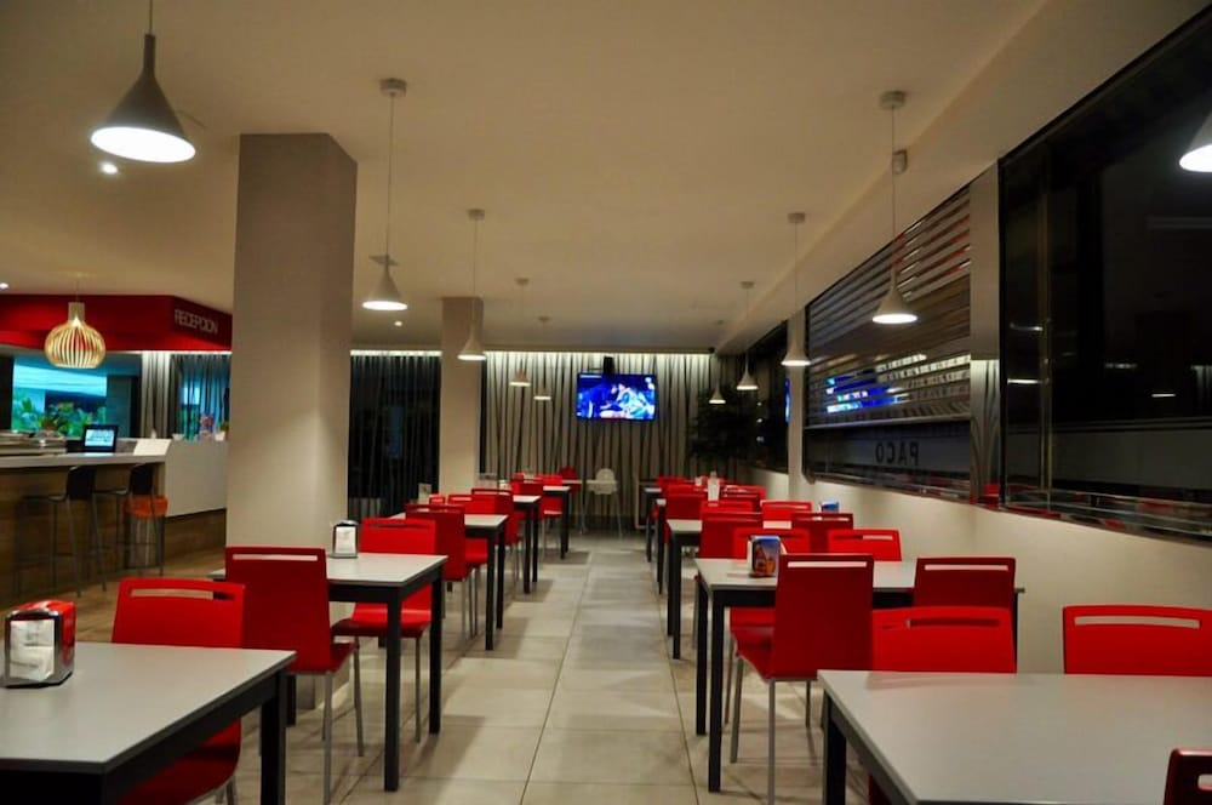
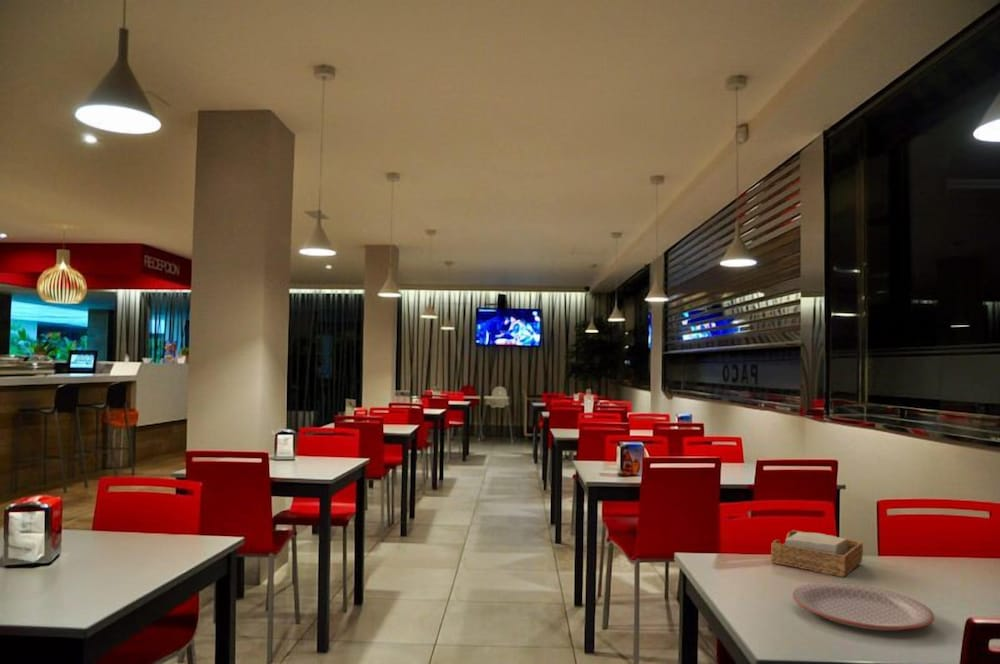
+ napkin holder [770,529,864,578]
+ plate [791,582,935,631]
